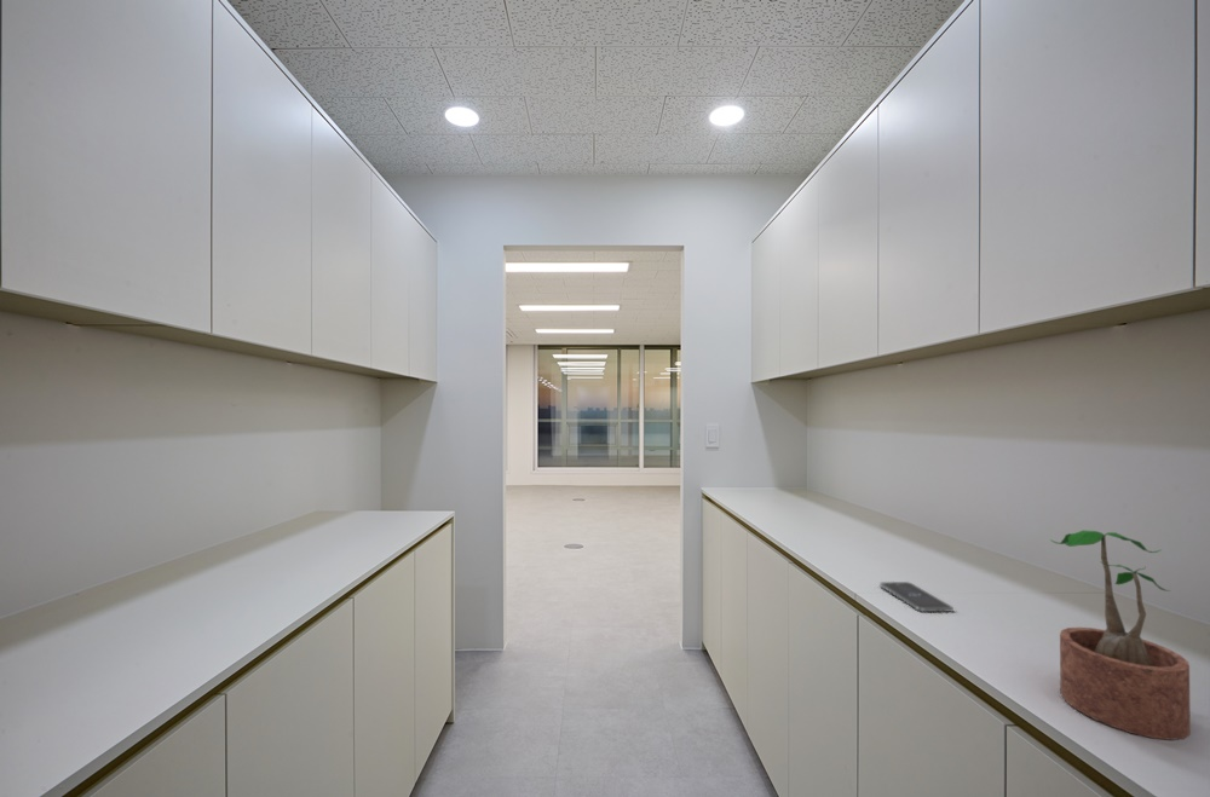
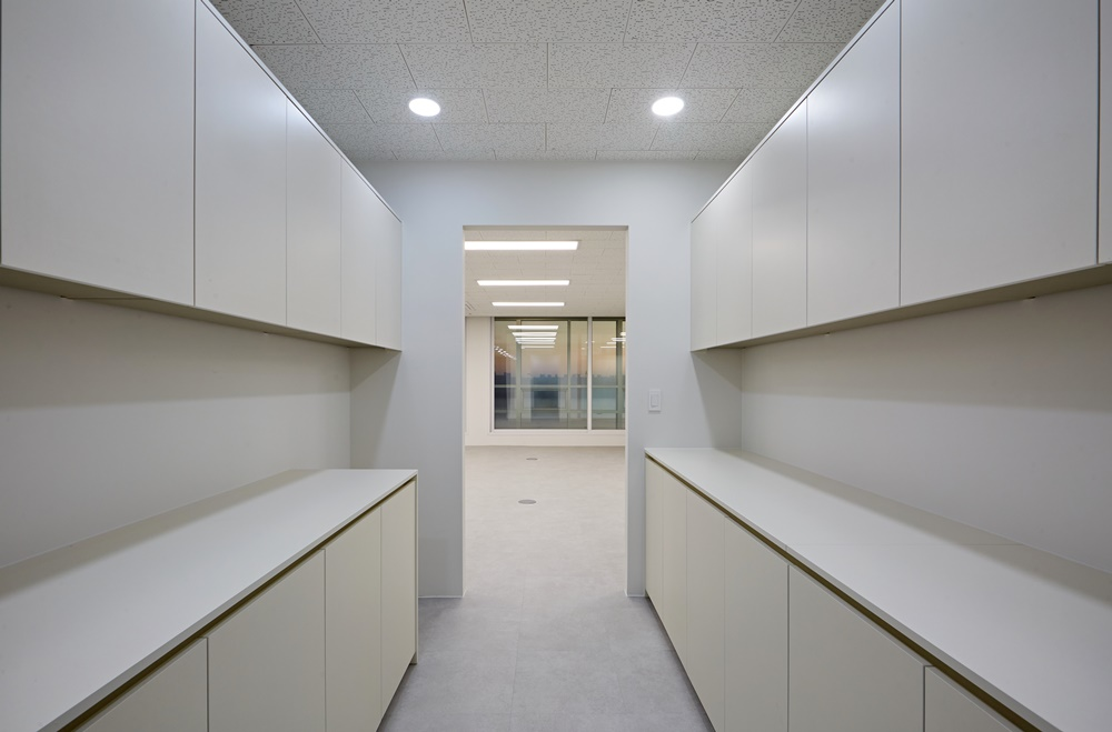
- potted plant [1049,529,1192,741]
- smartphone [878,581,955,613]
